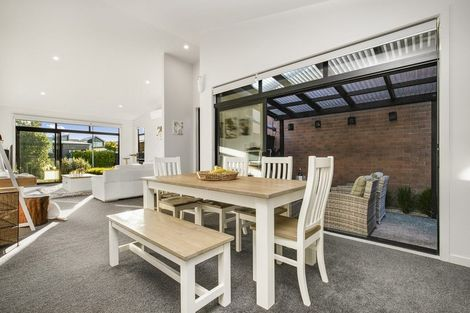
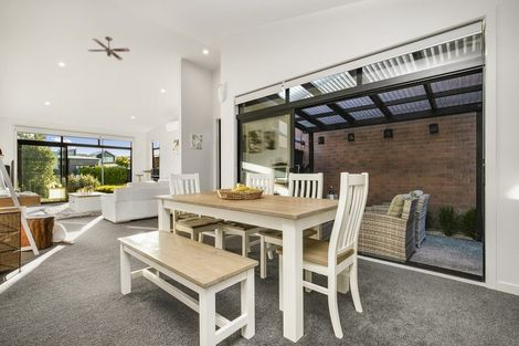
+ ceiling fan [87,35,131,61]
